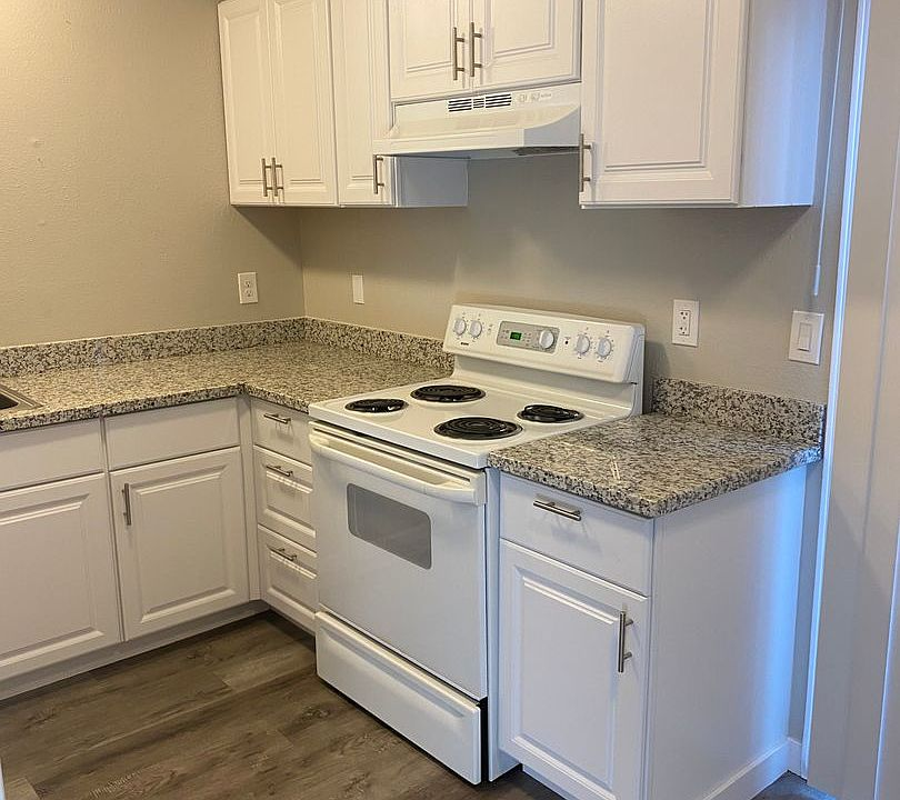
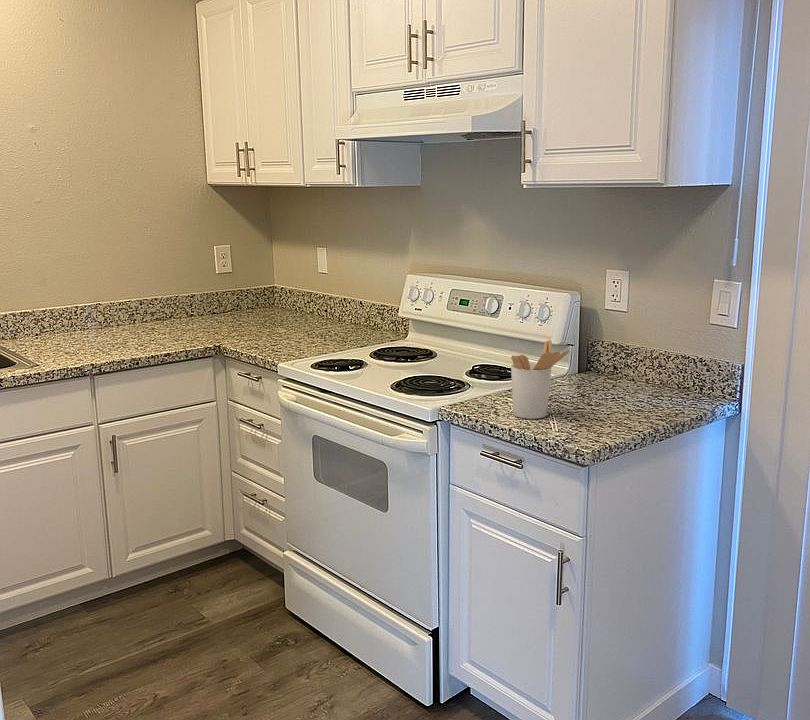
+ utensil holder [510,339,570,420]
